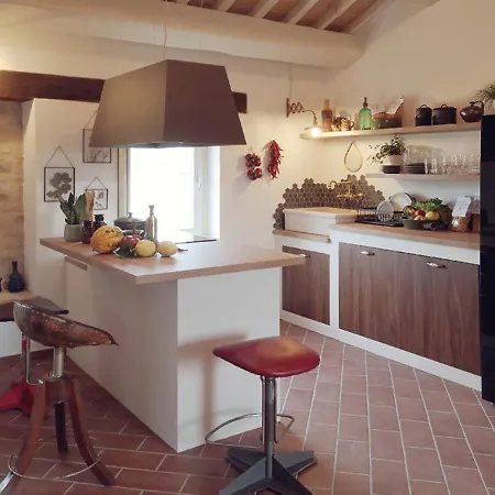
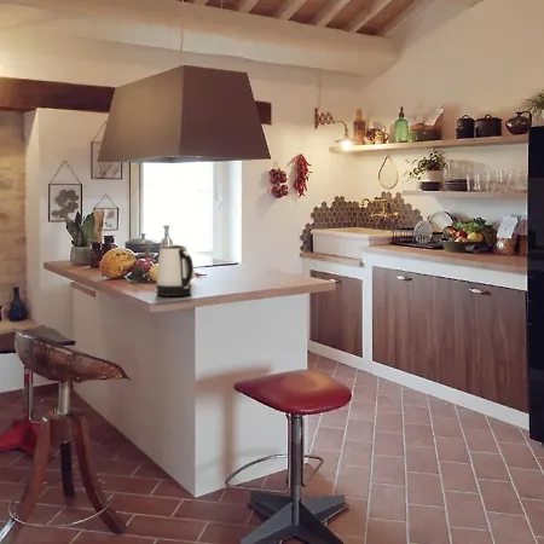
+ kettle [156,244,195,297]
